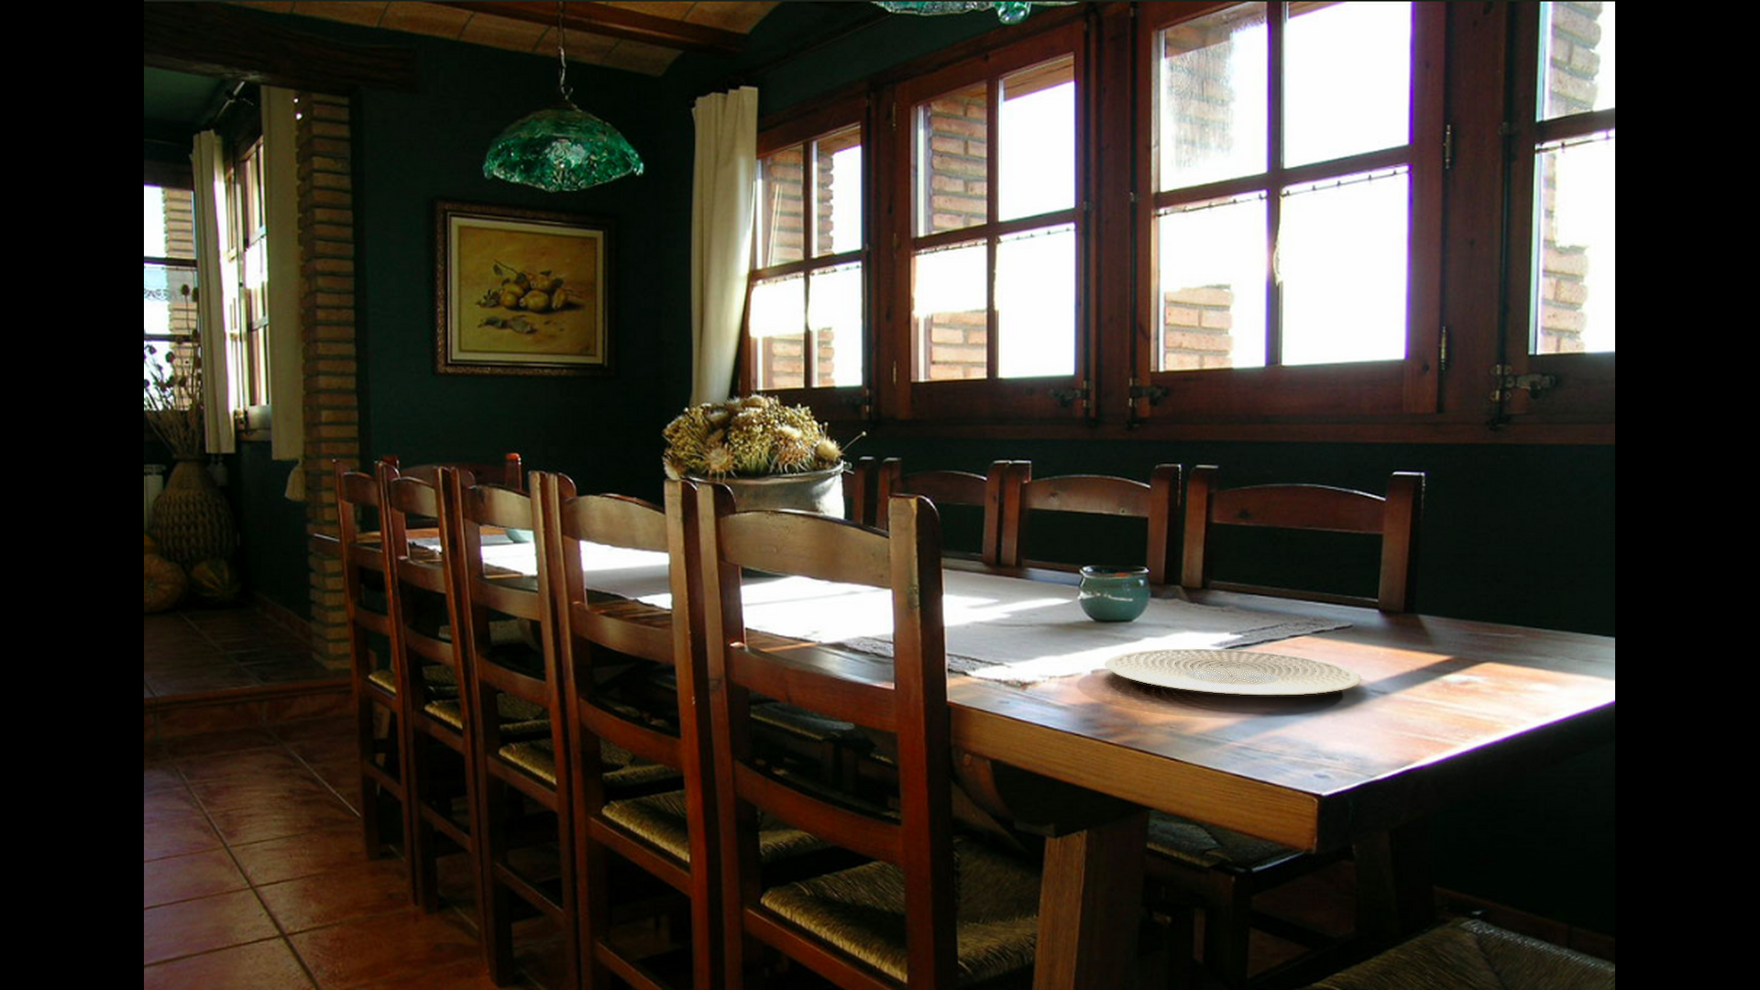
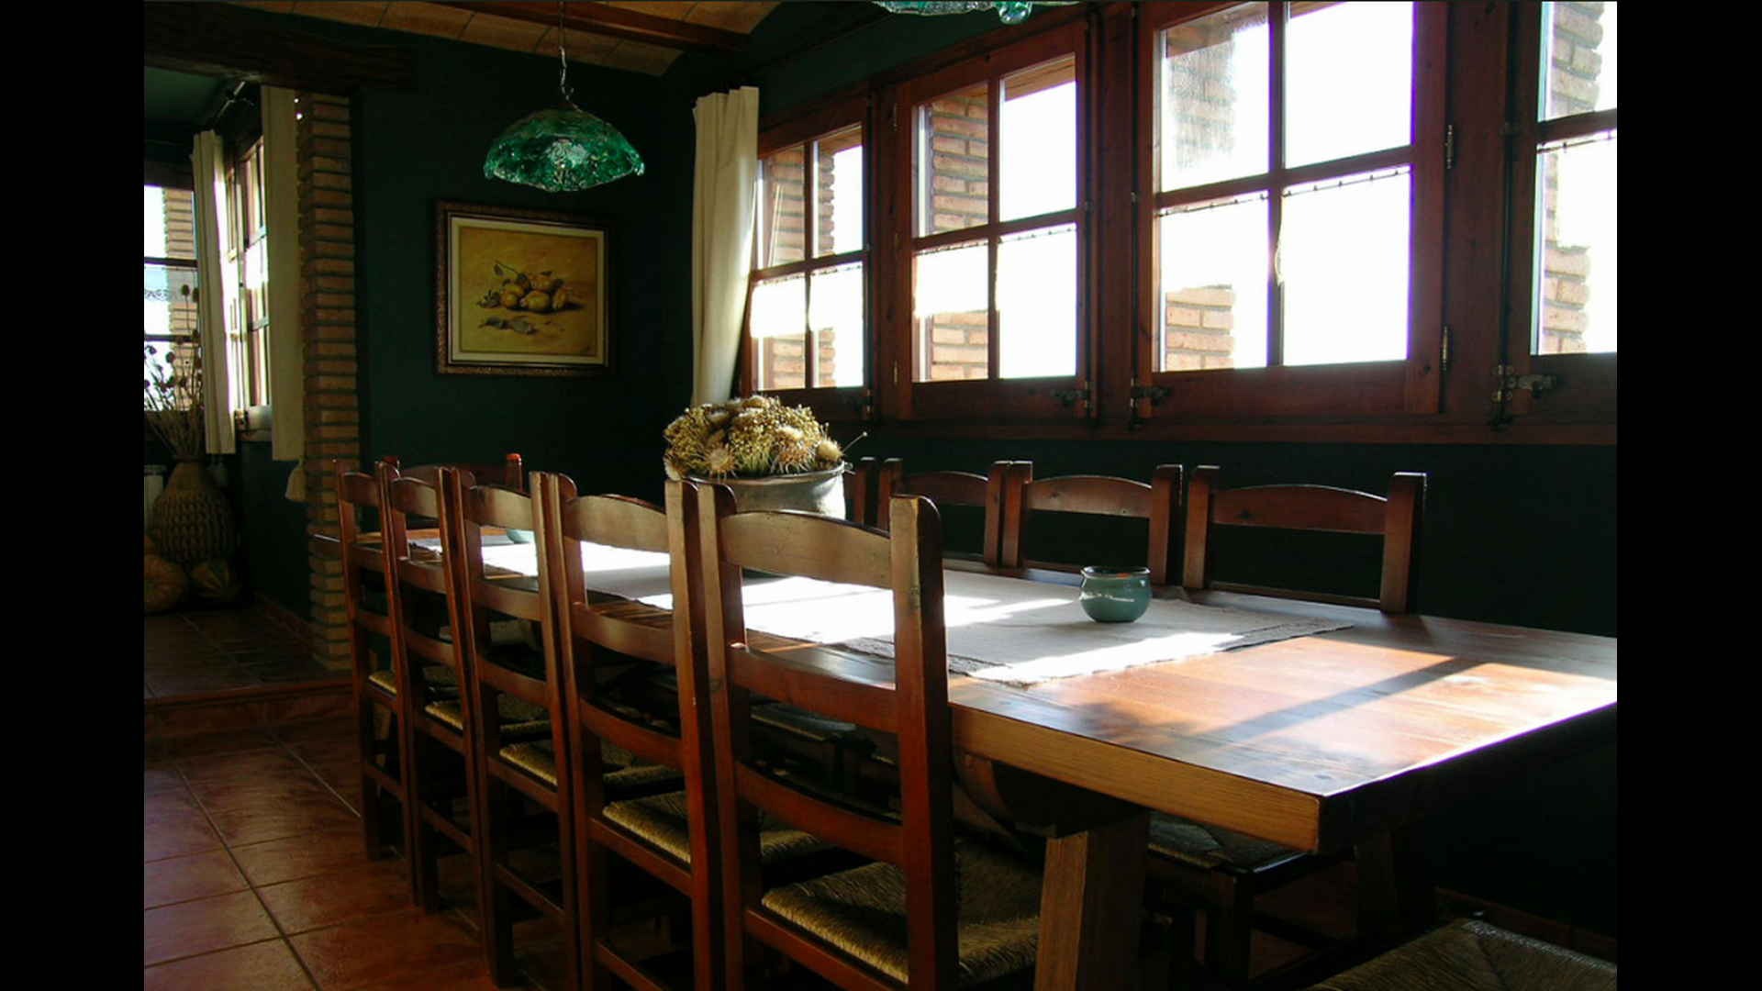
- plate [1105,648,1364,696]
